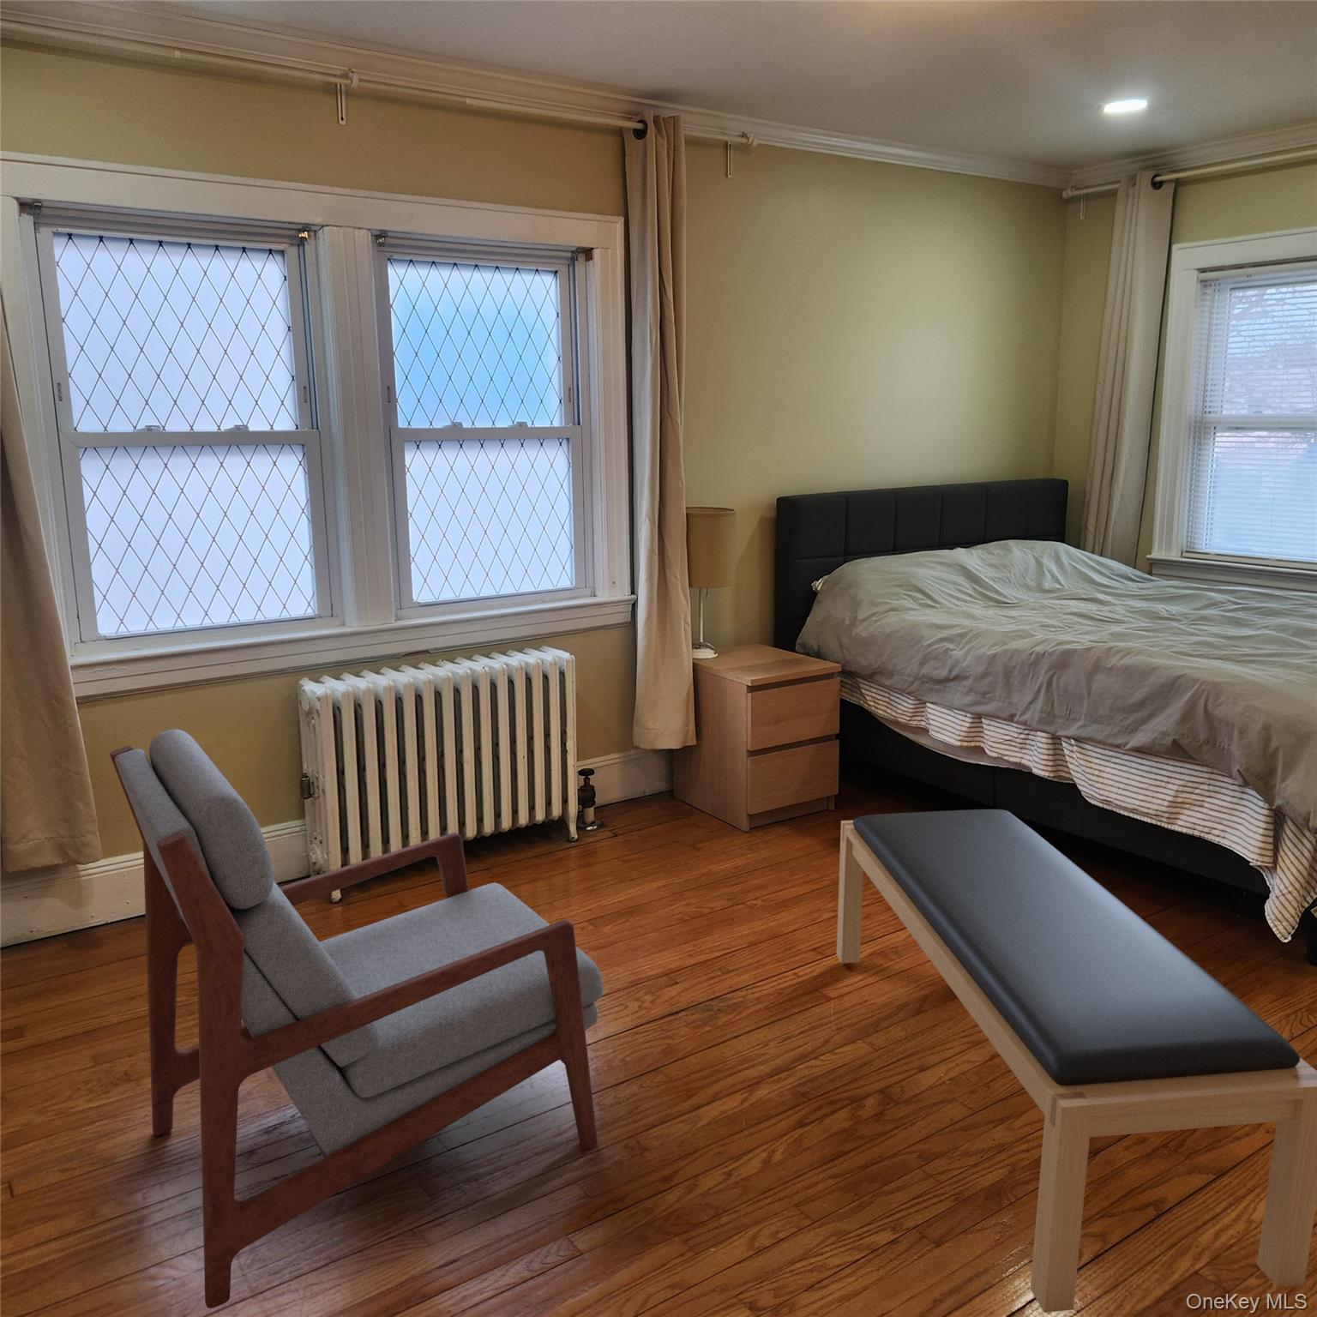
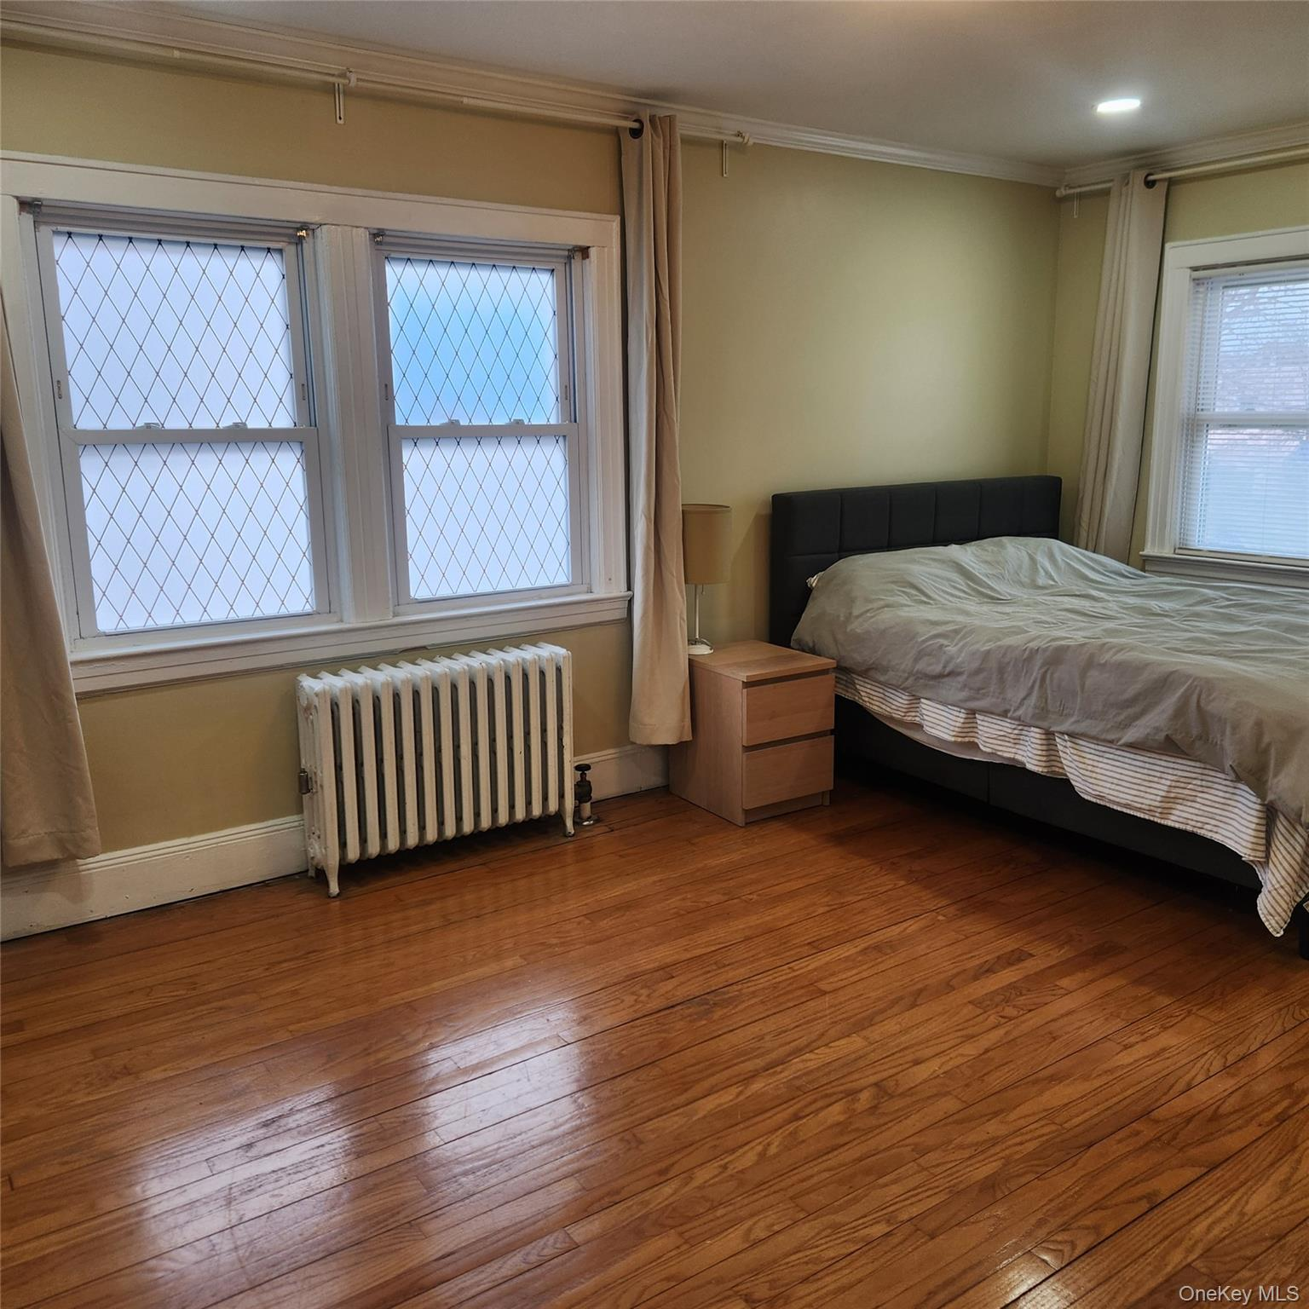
- bench [836,808,1317,1313]
- armchair [109,728,604,1310]
